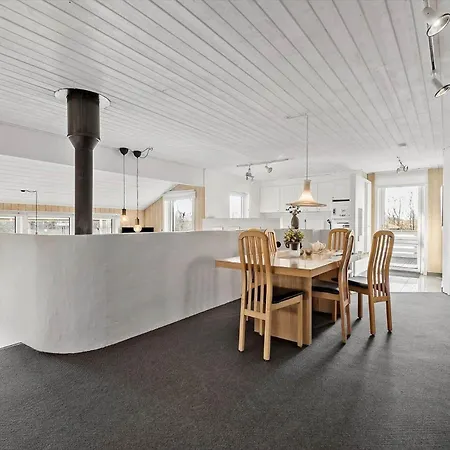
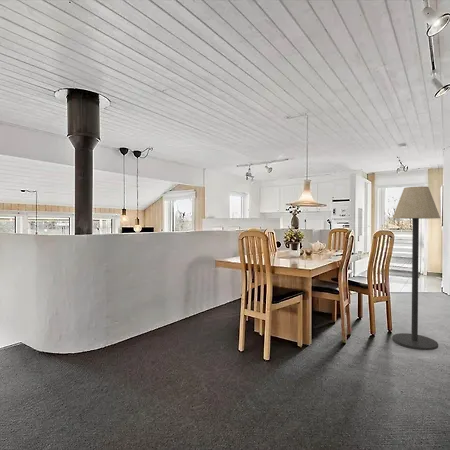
+ floor lamp [391,185,441,351]
